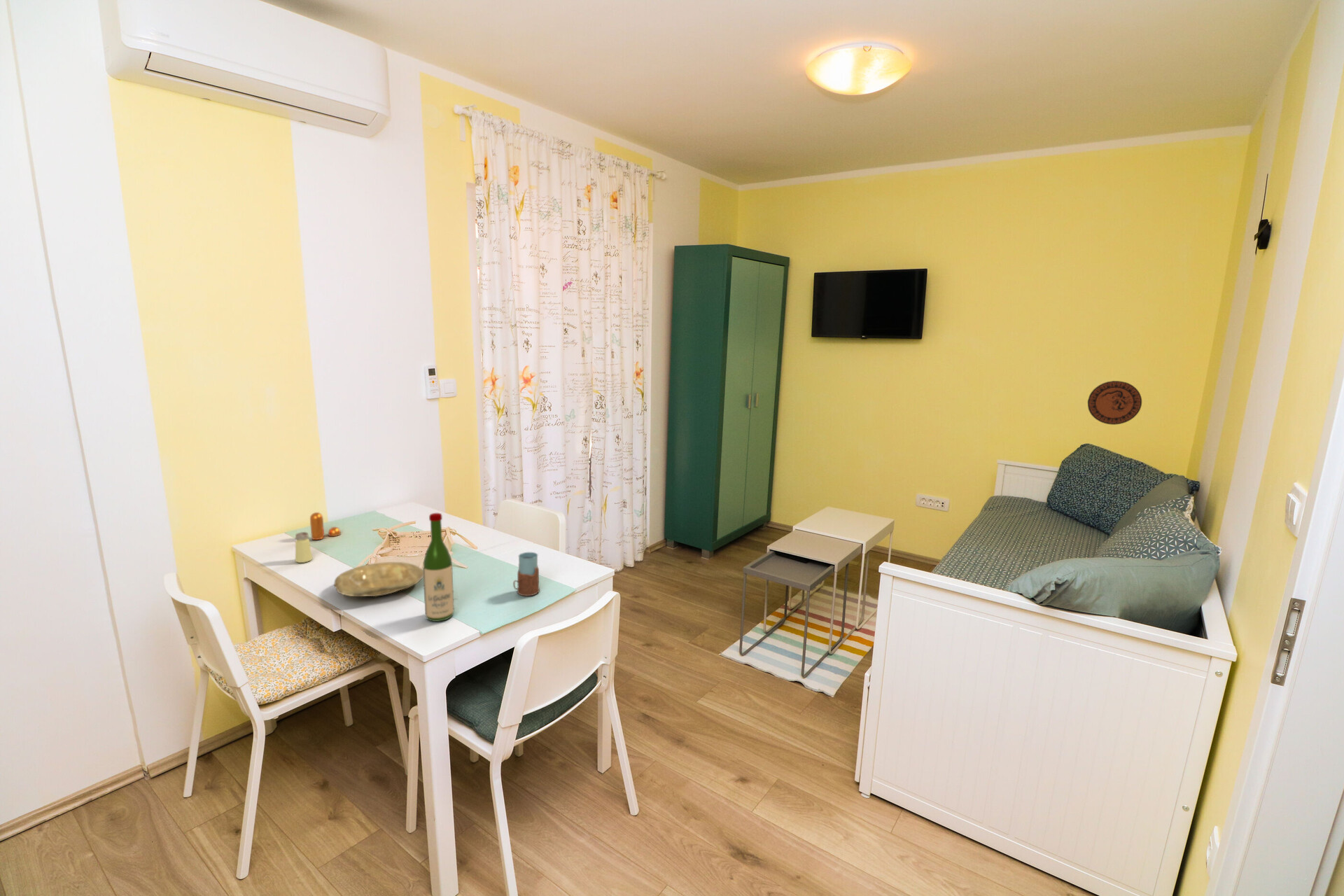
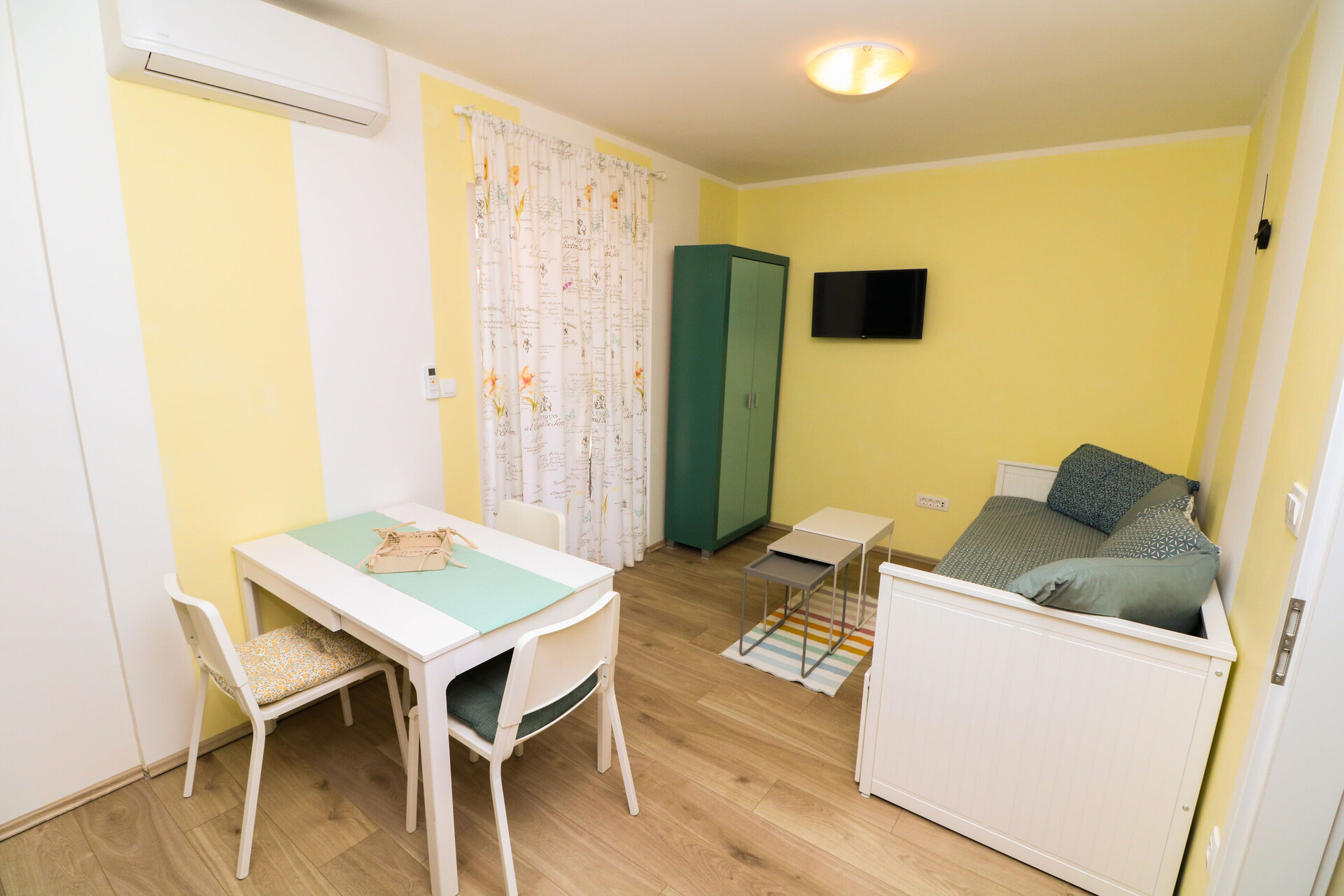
- drinking glass [512,552,540,597]
- decorative plate [1087,380,1142,426]
- plate [333,561,423,597]
- saltshaker [295,531,313,563]
- wine bottle [422,512,454,622]
- pepper shaker [309,512,342,540]
